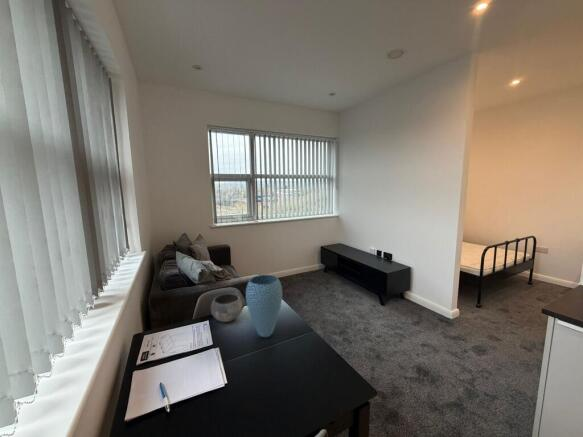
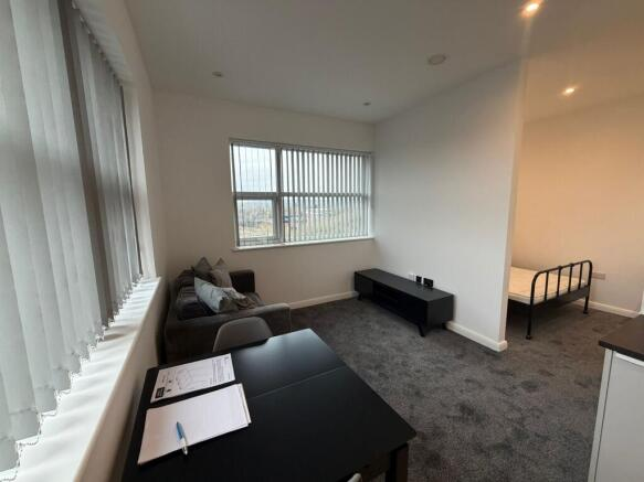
- vase [245,274,283,338]
- bowl [210,293,243,323]
